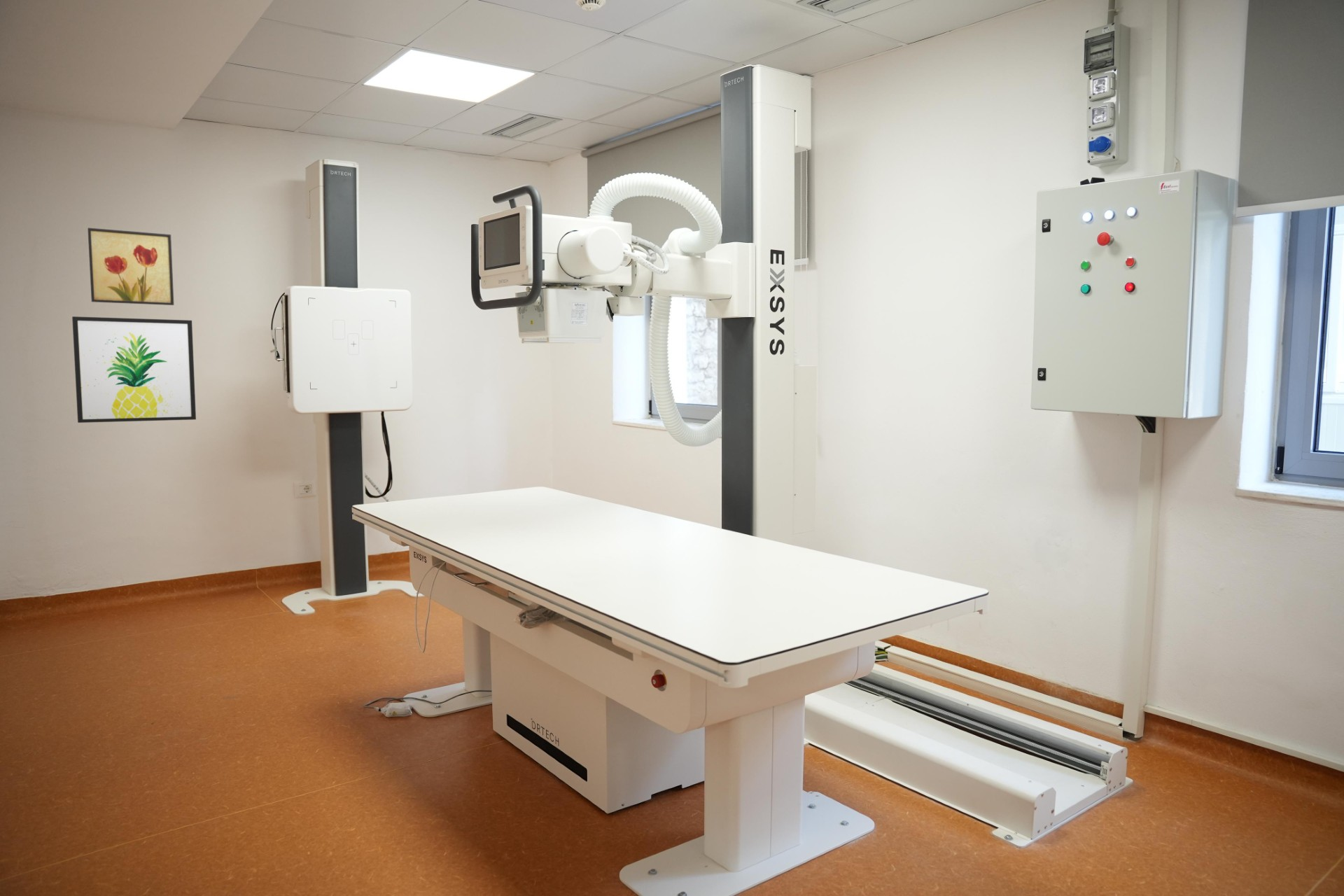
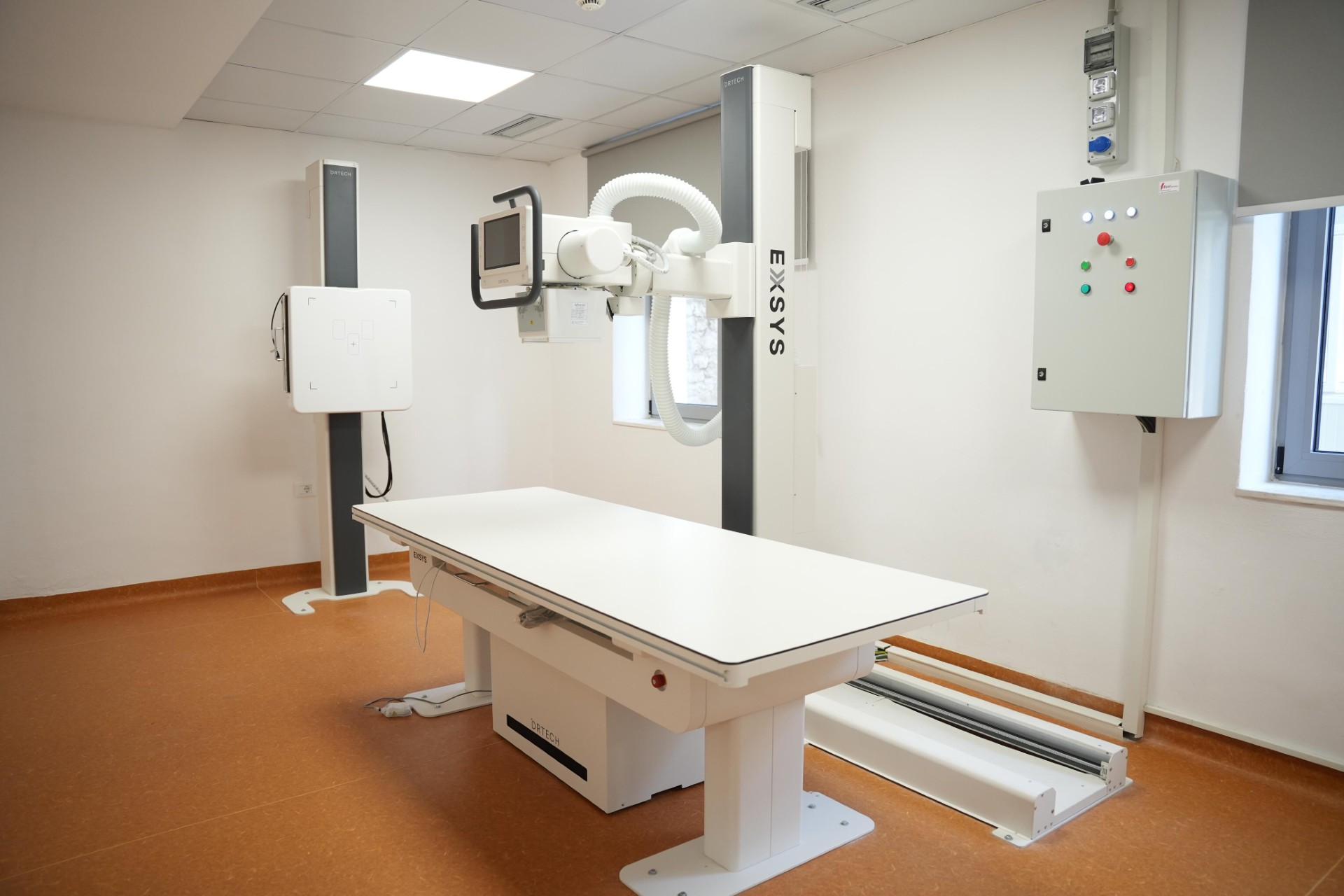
- wall art [71,316,197,423]
- wall art [87,228,174,306]
